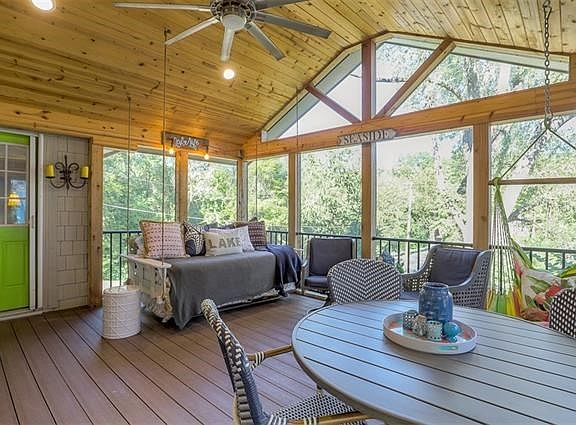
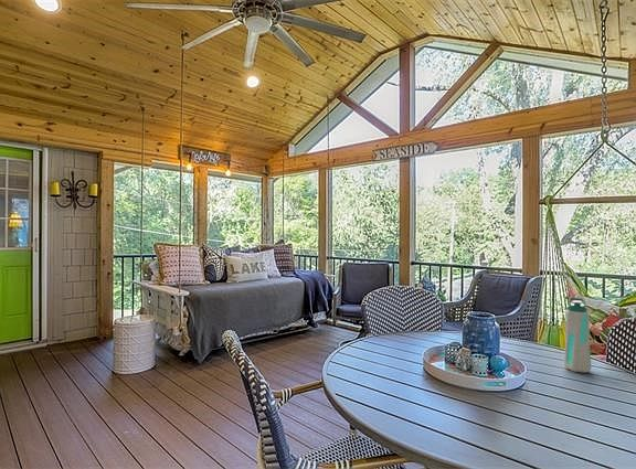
+ water bottle [563,297,592,374]
